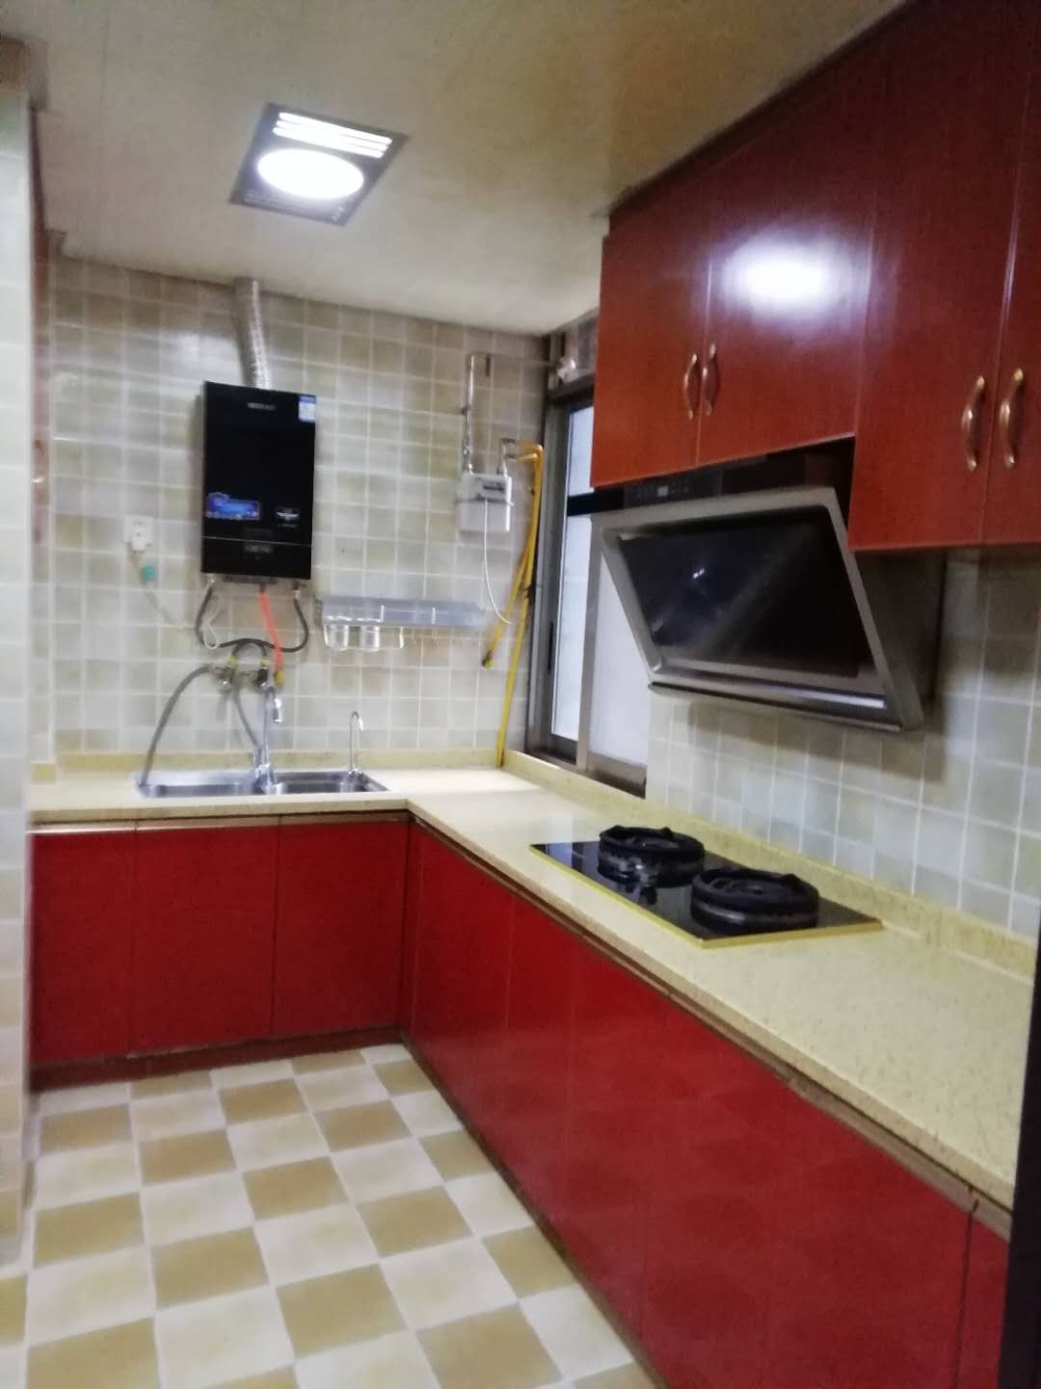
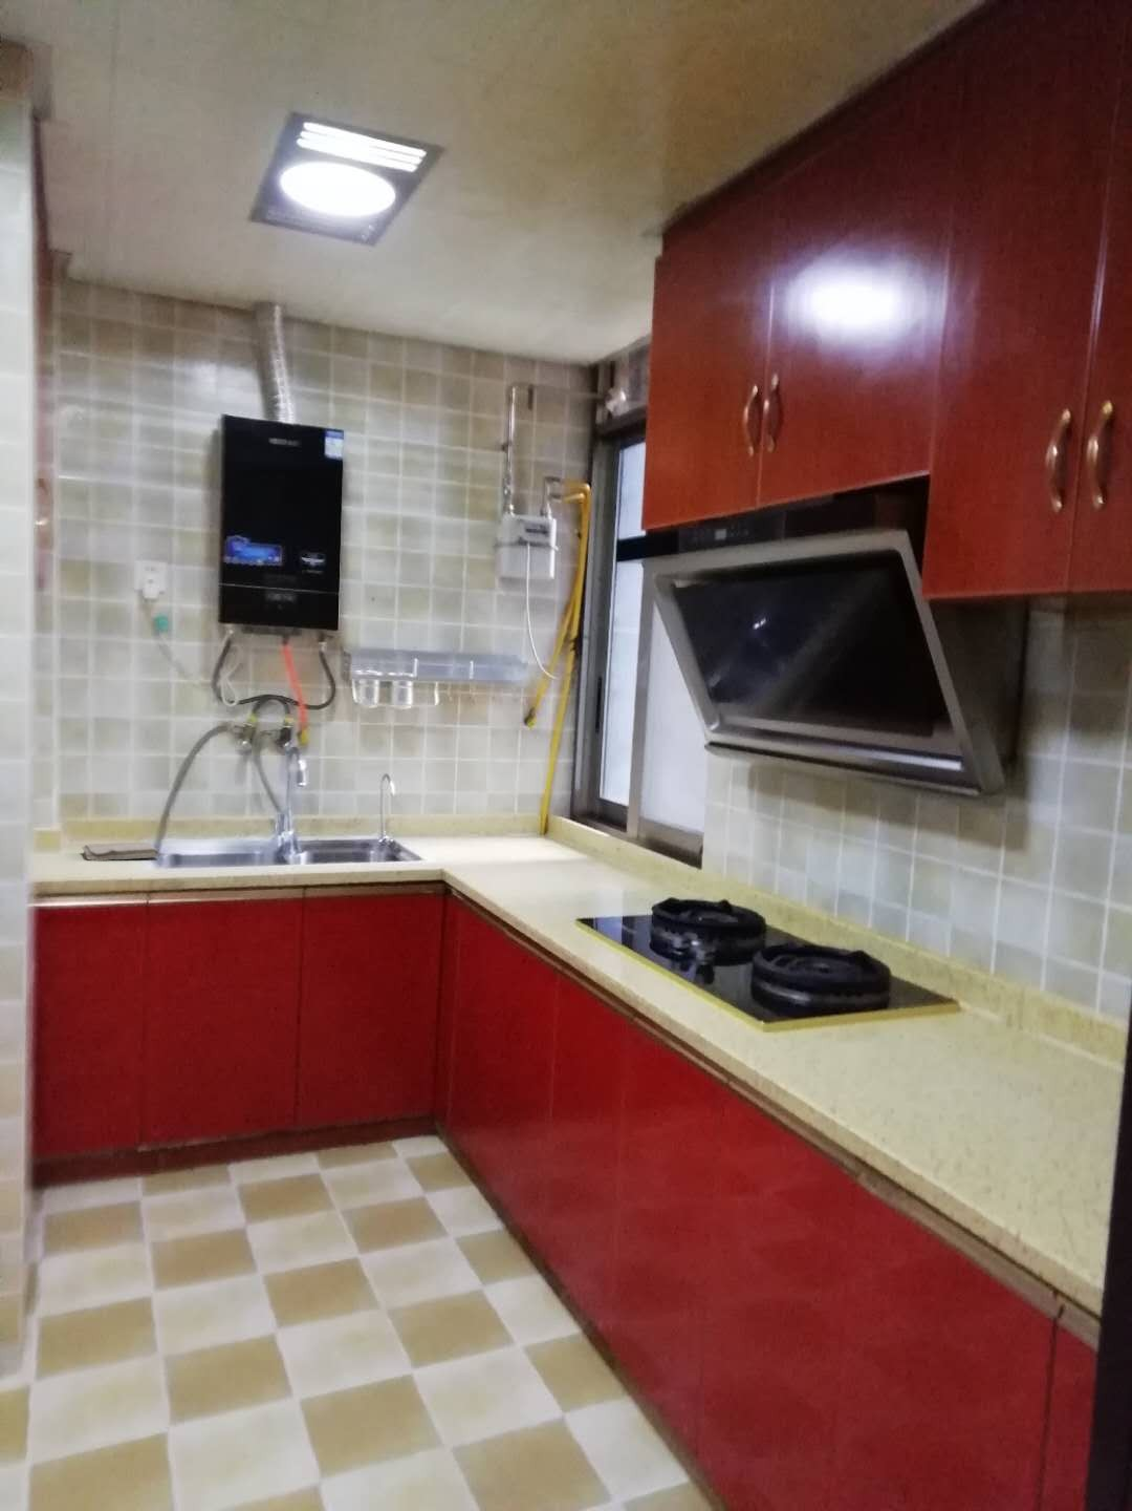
+ washcloth [81,841,161,861]
